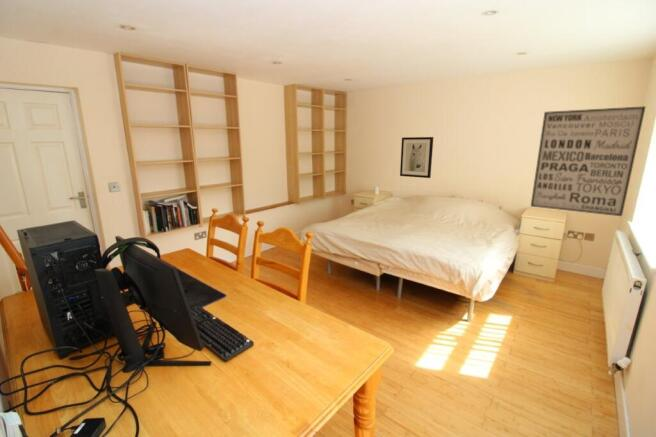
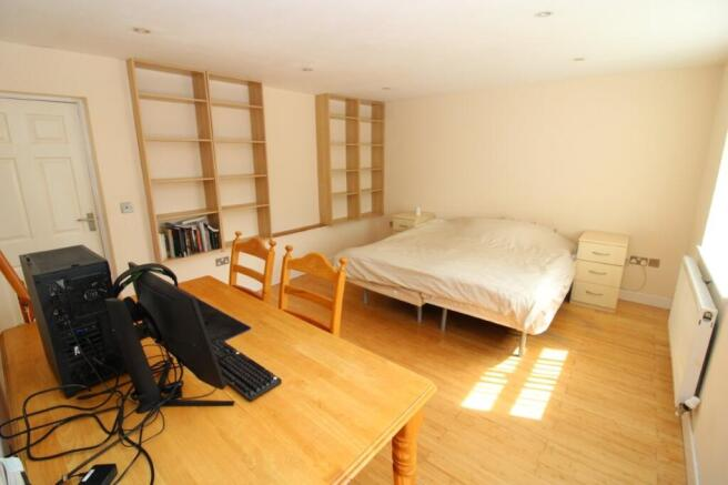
- wall art [399,136,434,179]
- wall art [530,105,647,217]
